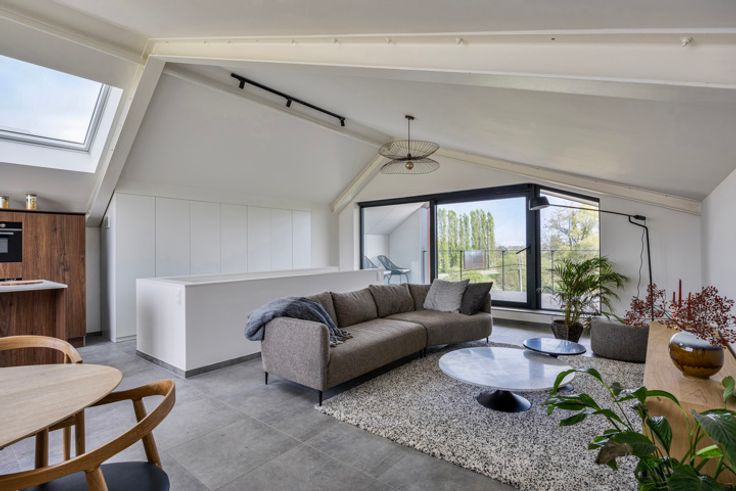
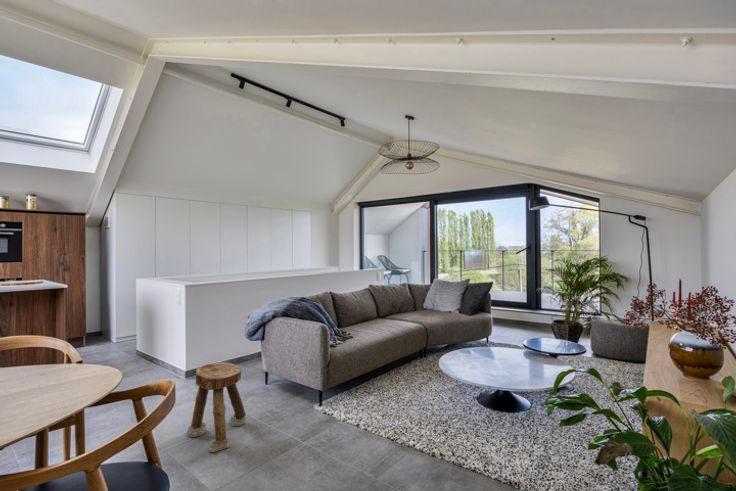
+ stool [186,361,247,454]
